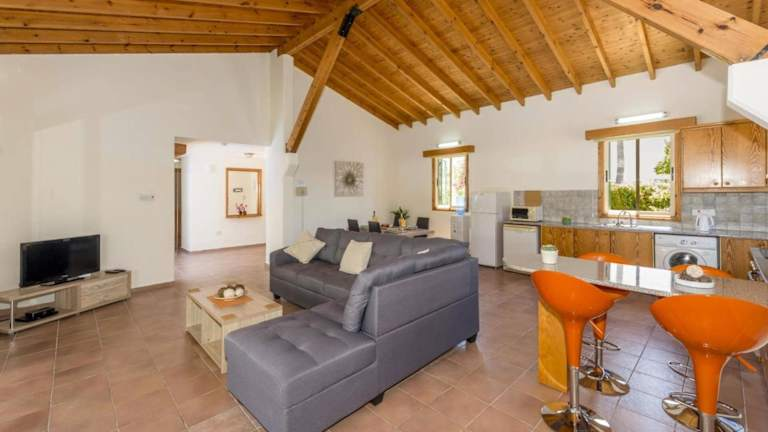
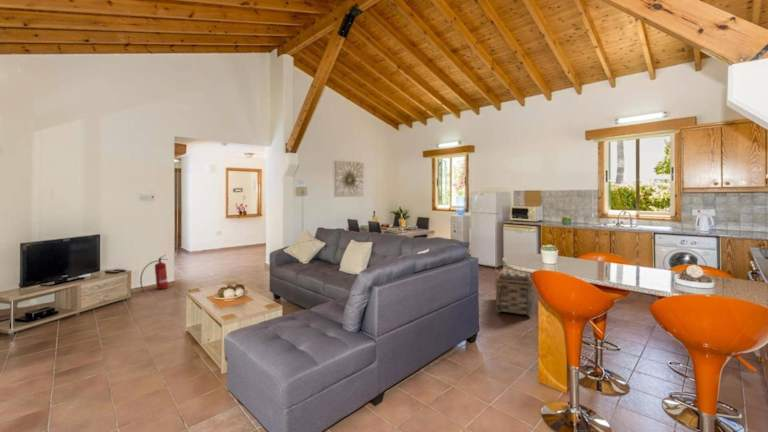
+ basket [494,265,536,317]
+ fire extinguisher [139,254,169,293]
